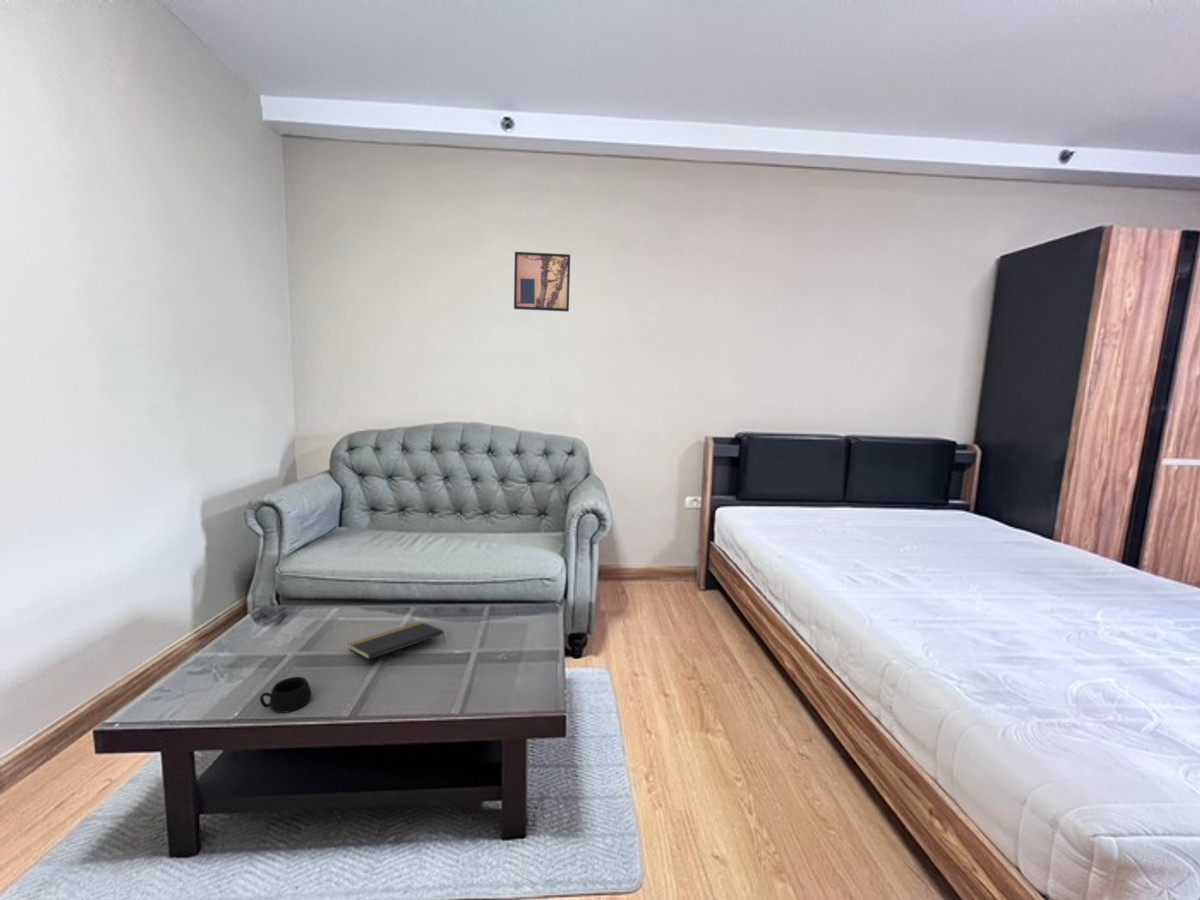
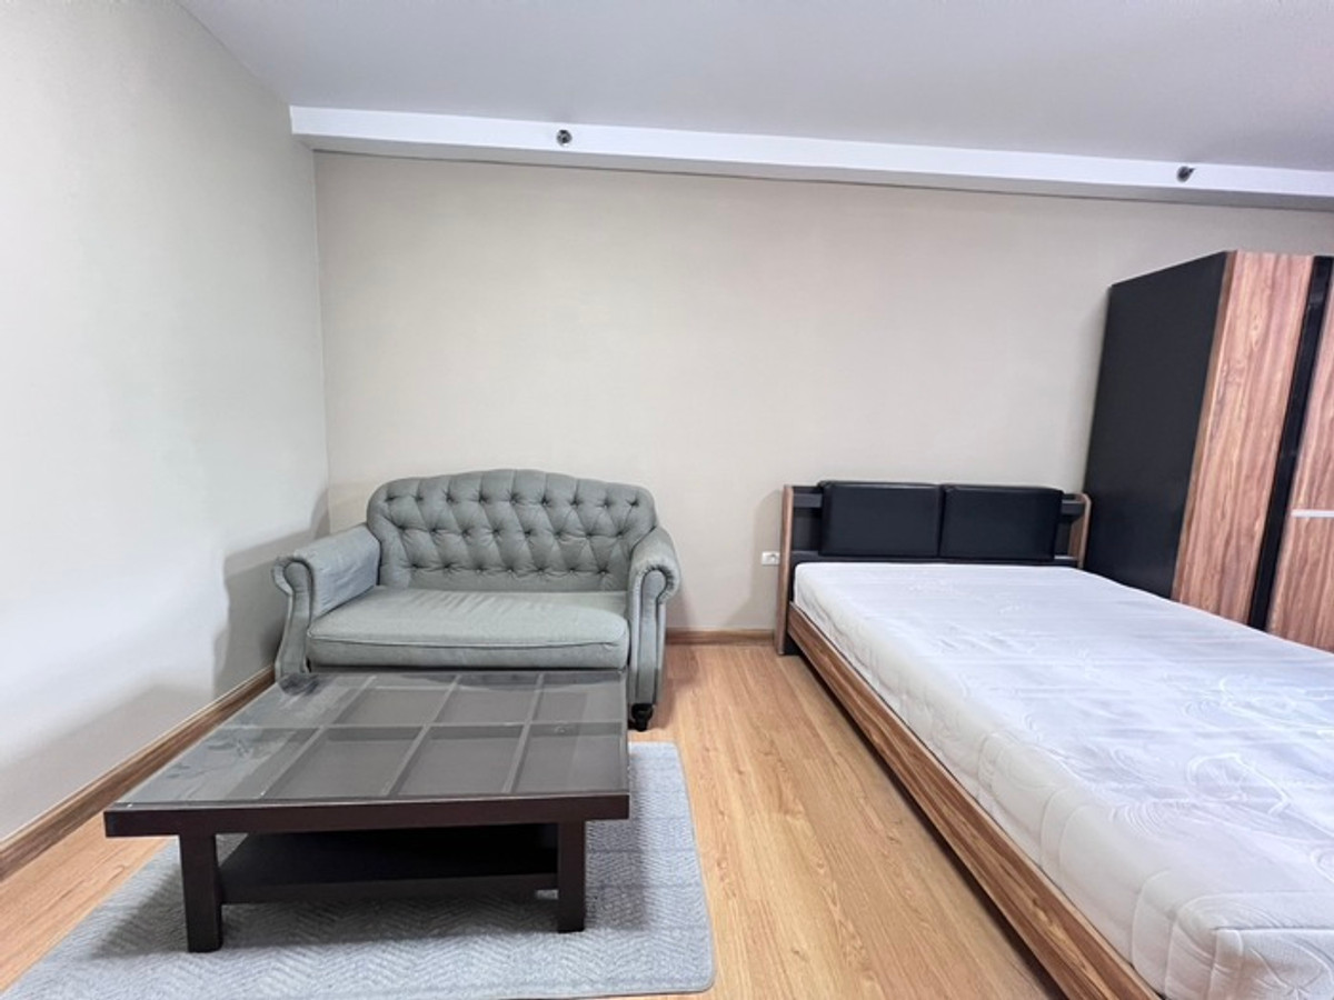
- notepad [347,621,446,661]
- wall art [513,251,571,313]
- mug [259,676,312,714]
